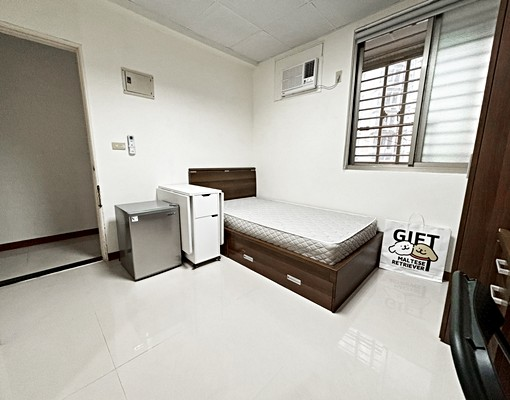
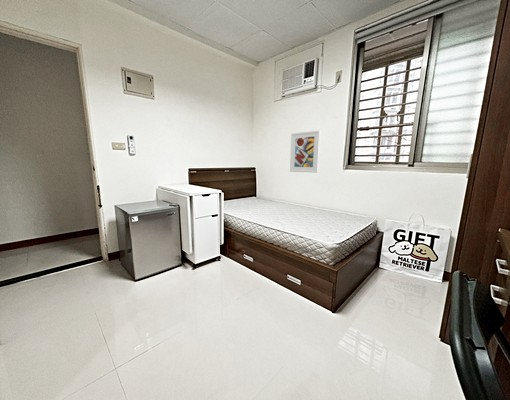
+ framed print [289,129,321,174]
